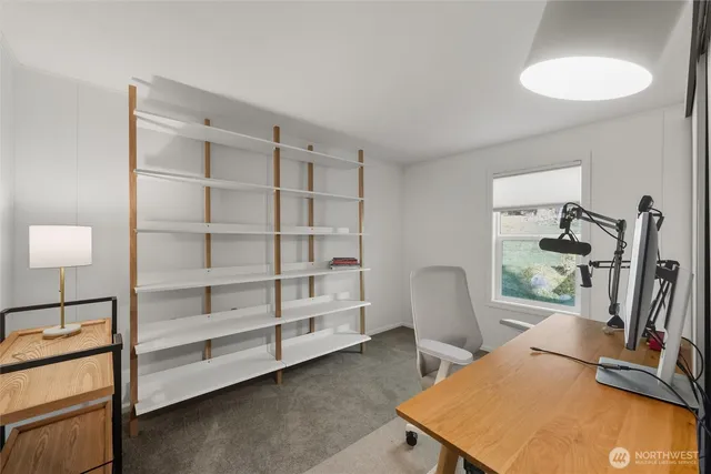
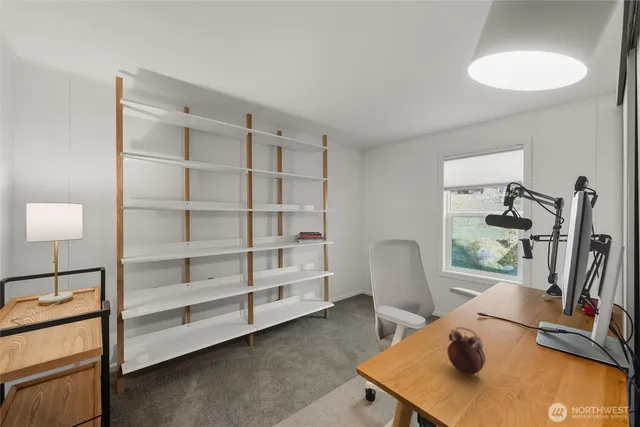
+ alarm clock [446,326,486,379]
